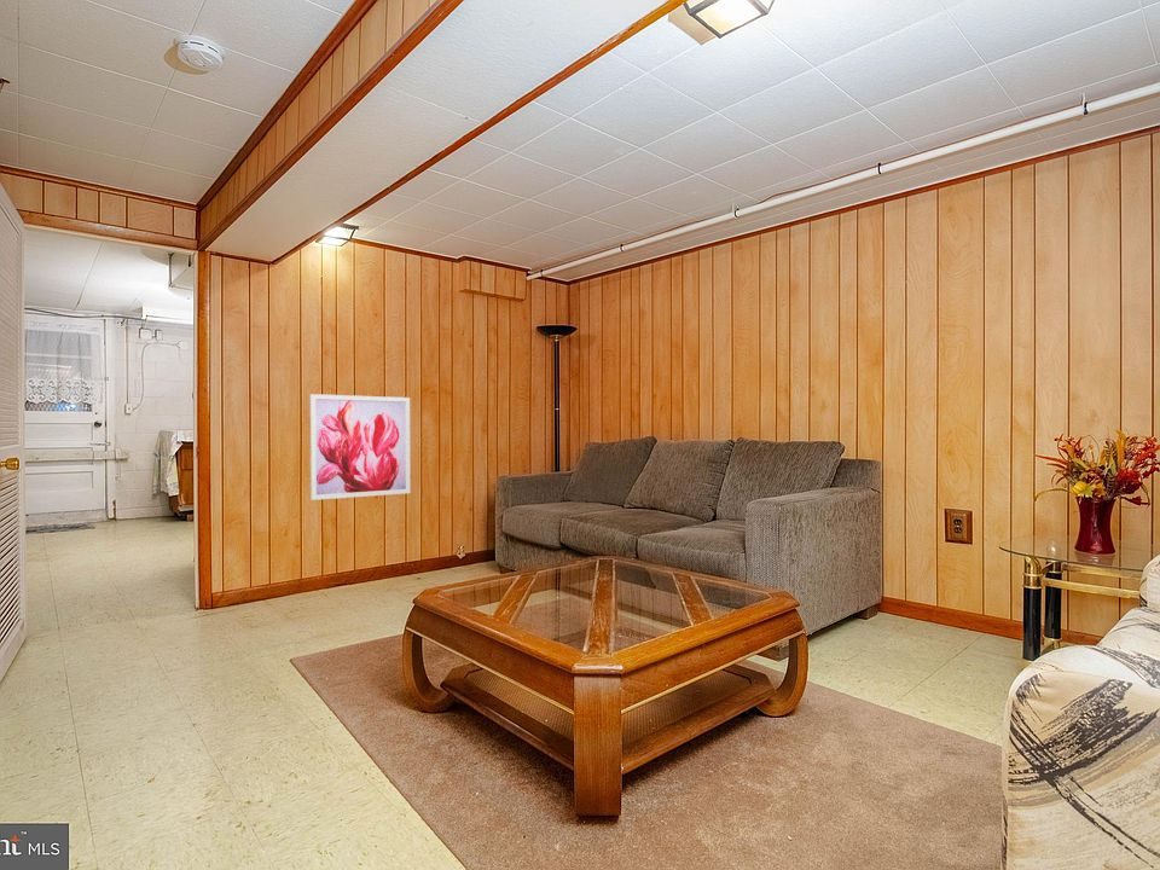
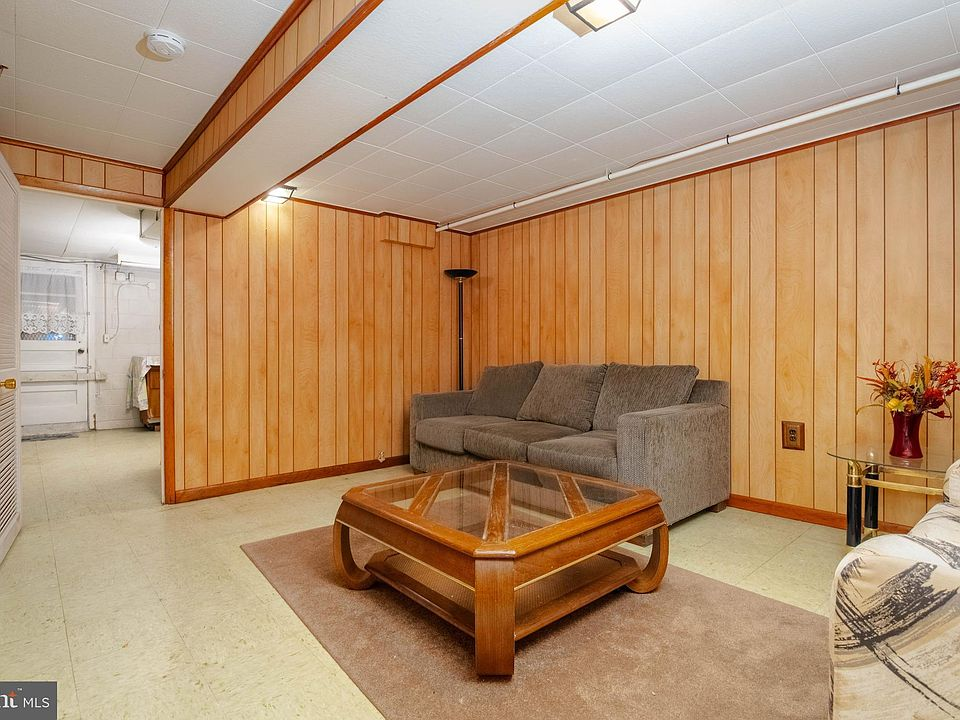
- wall art [309,393,411,501]
